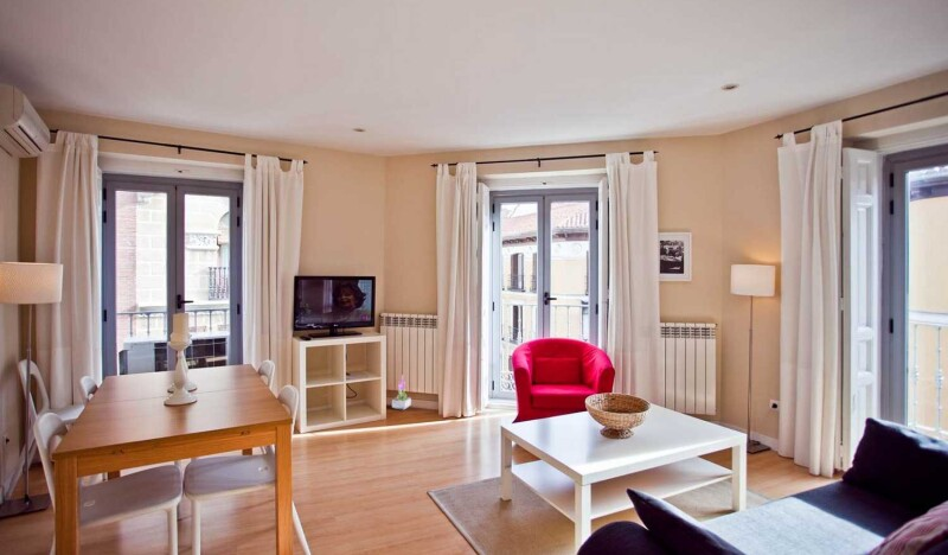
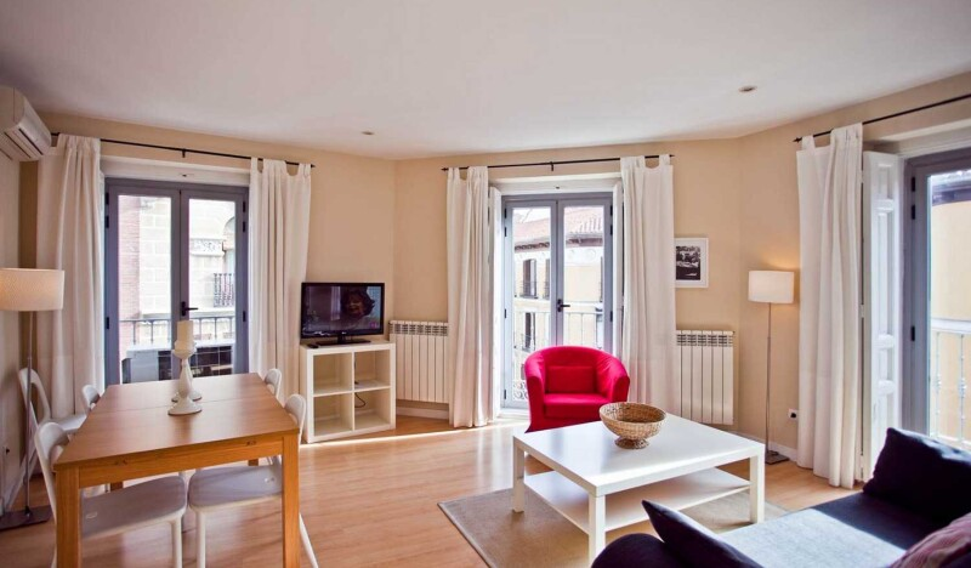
- potted plant [391,375,412,410]
